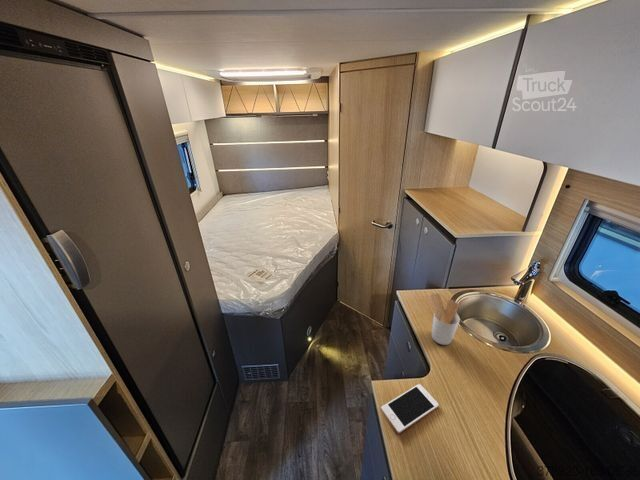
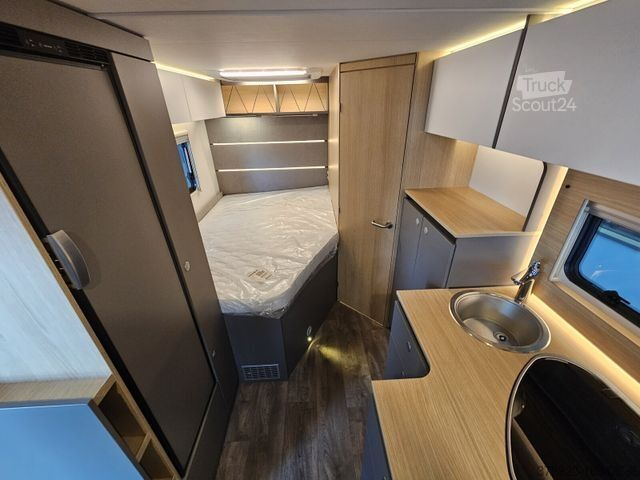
- cell phone [380,383,440,434]
- utensil holder [424,292,461,346]
